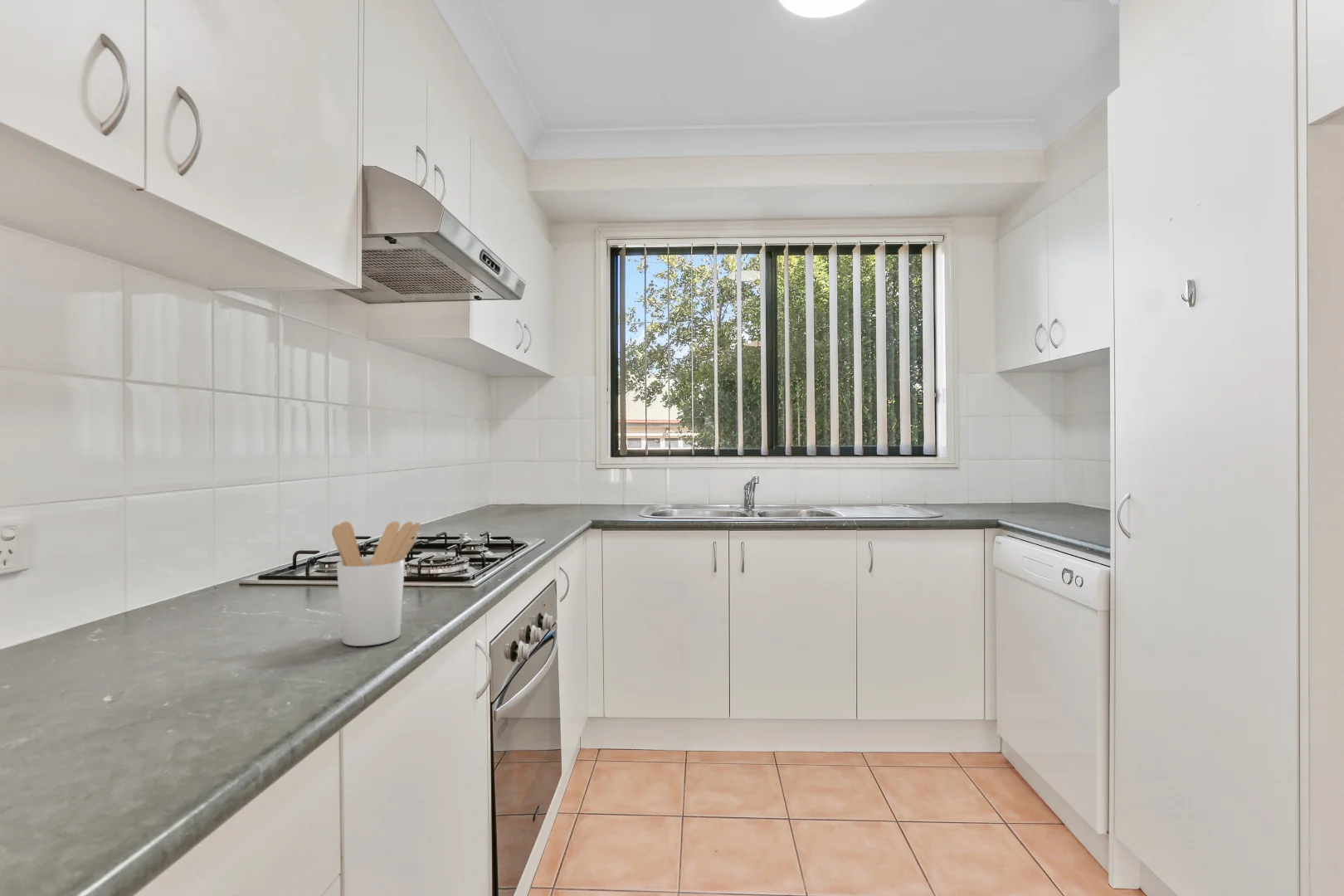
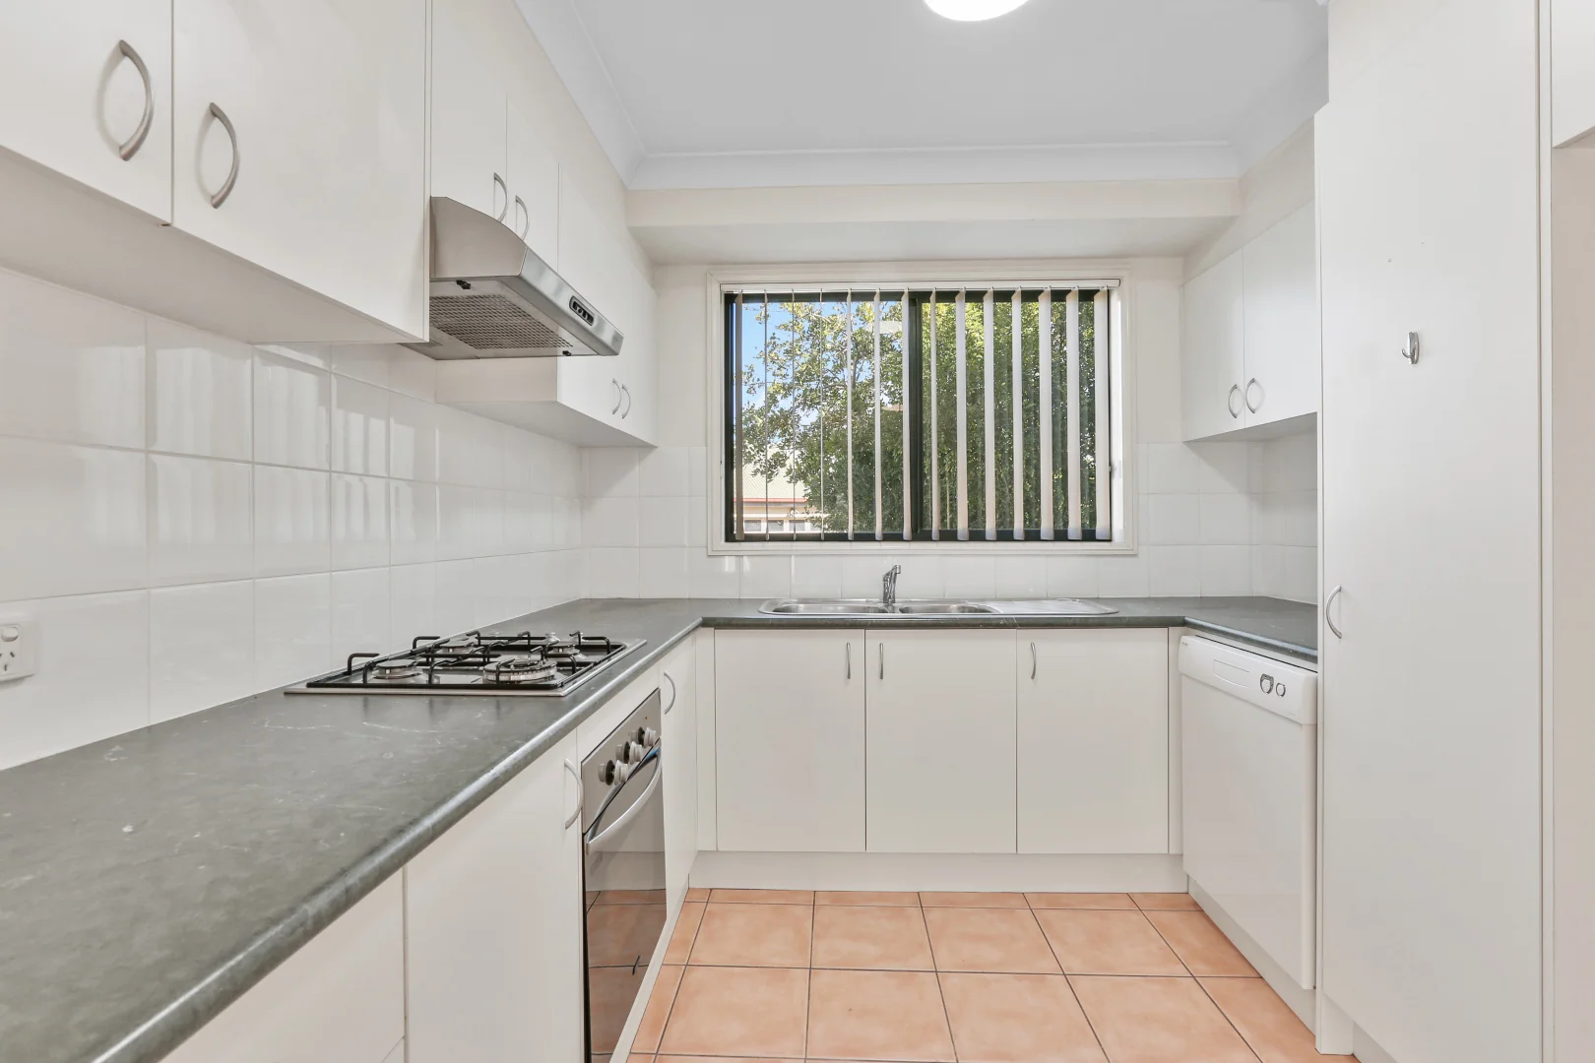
- utensil holder [331,520,421,647]
